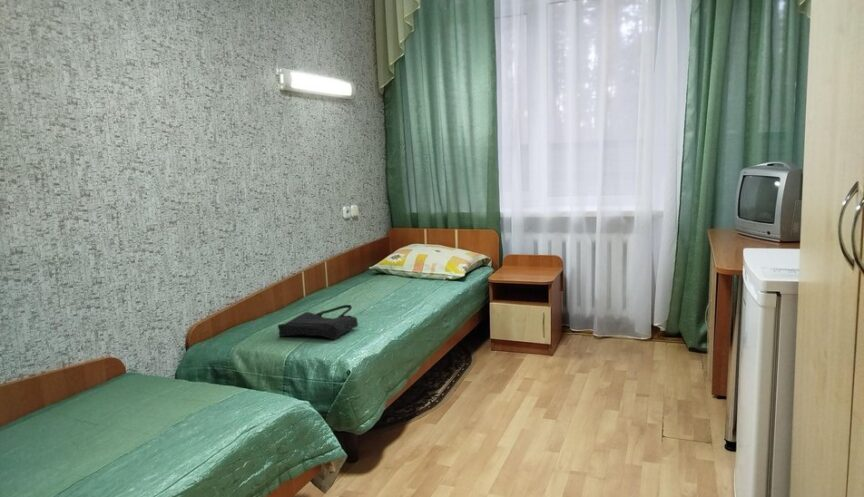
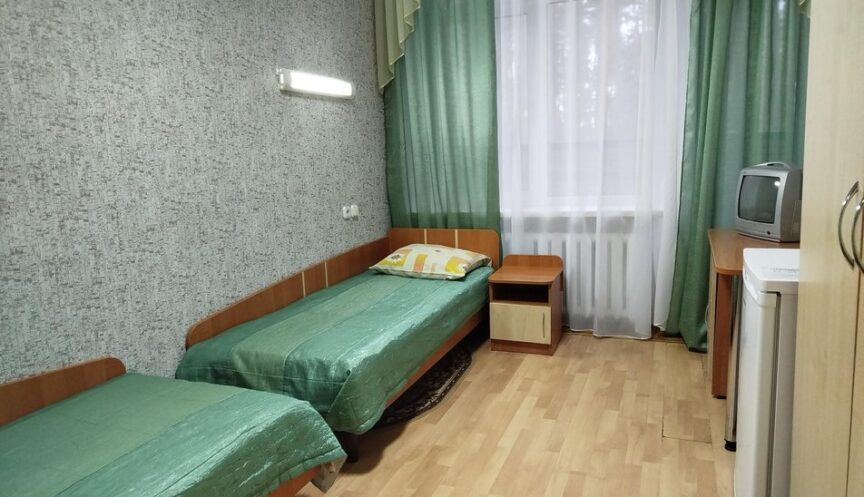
- tote bag [277,304,359,341]
